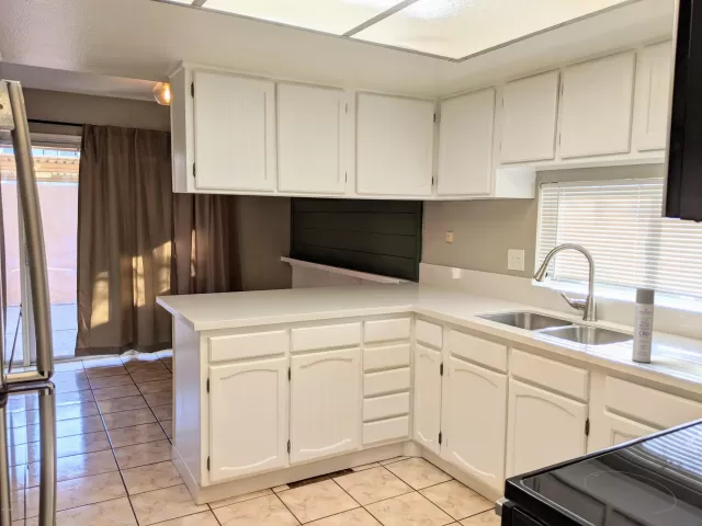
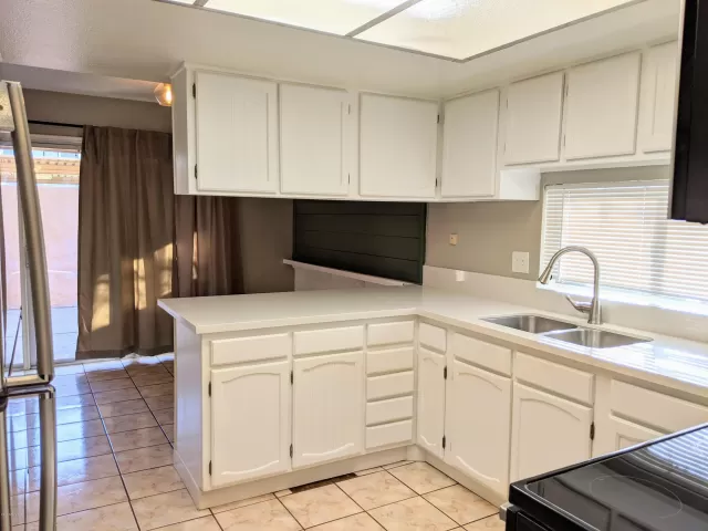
- spray bottle [631,287,656,364]
